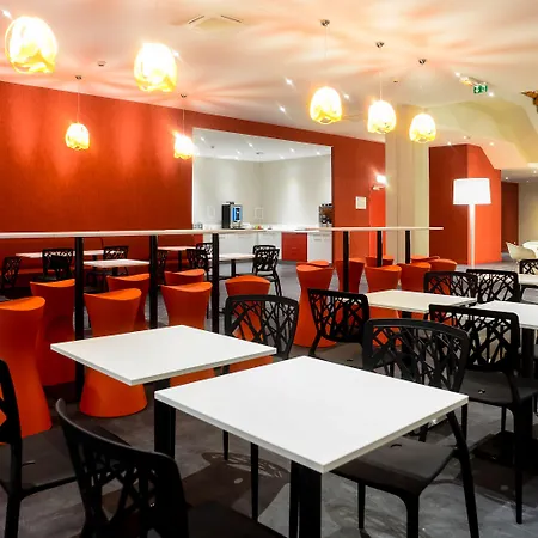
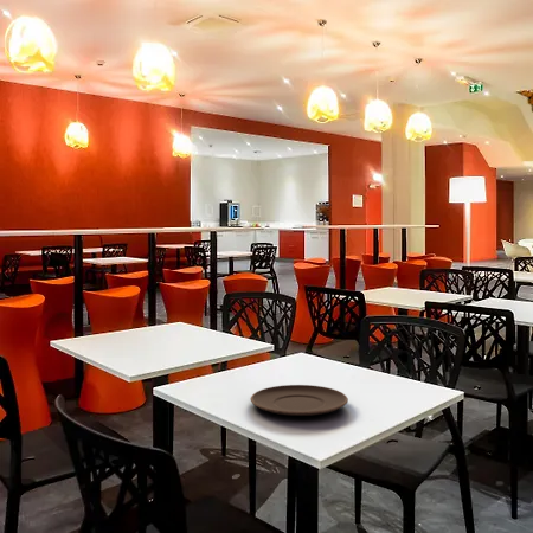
+ plate [250,384,349,417]
